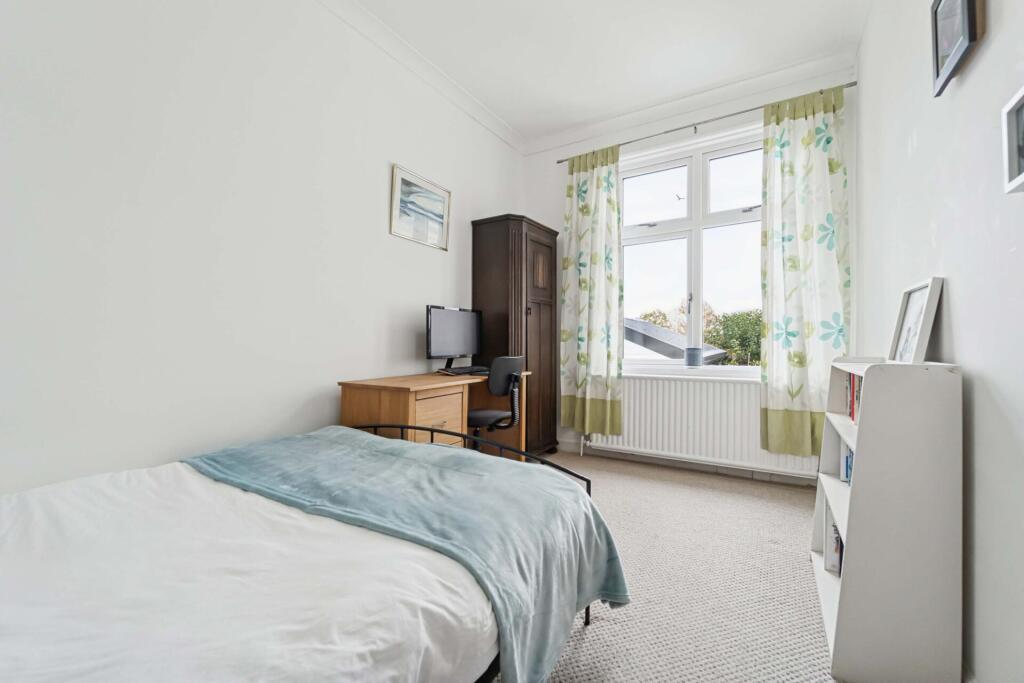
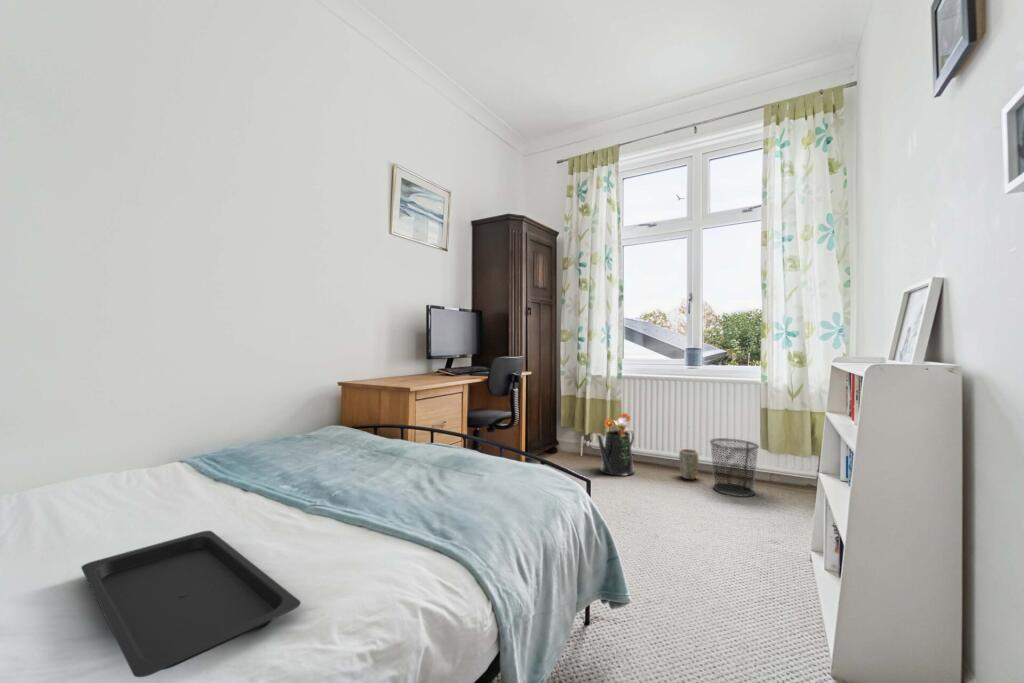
+ waste bin [709,437,760,498]
+ serving tray [80,530,302,678]
+ plant pot [678,448,699,480]
+ watering can [597,412,636,477]
